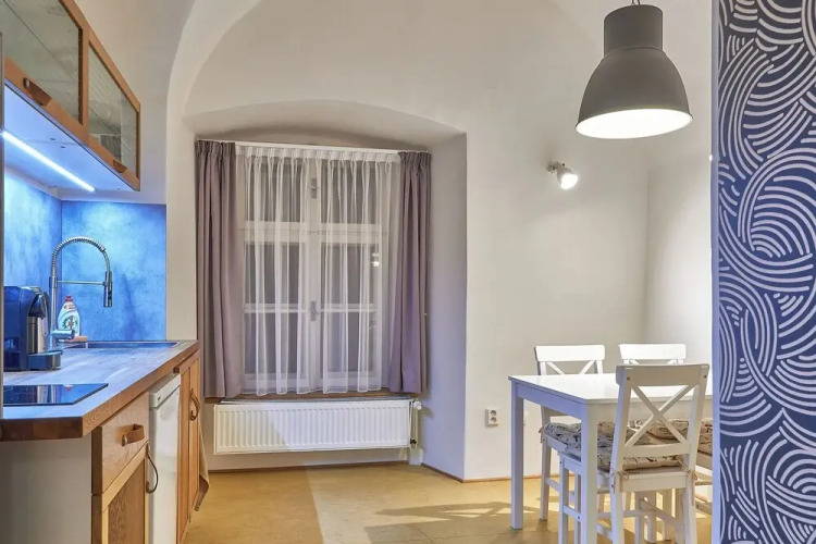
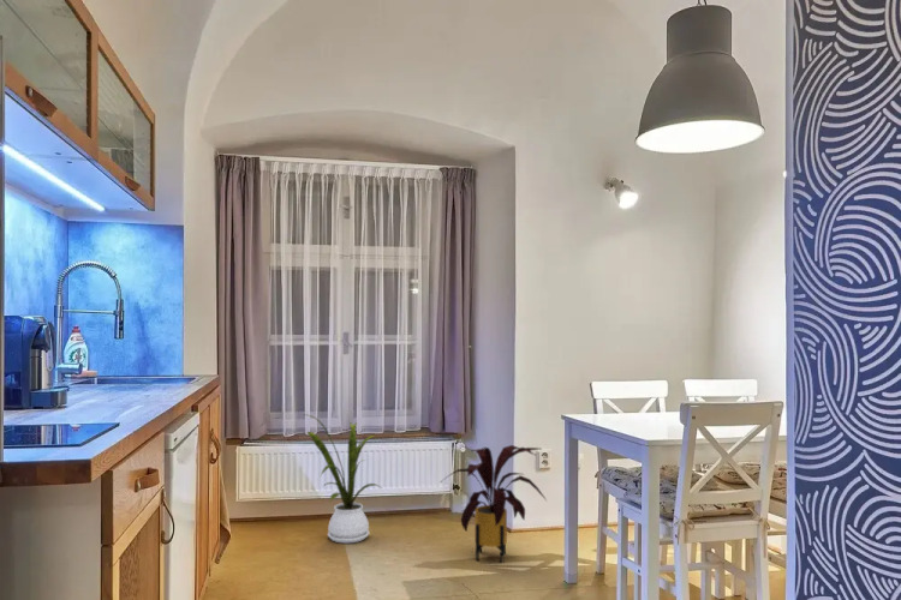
+ house plant [302,413,384,545]
+ house plant [441,444,548,564]
